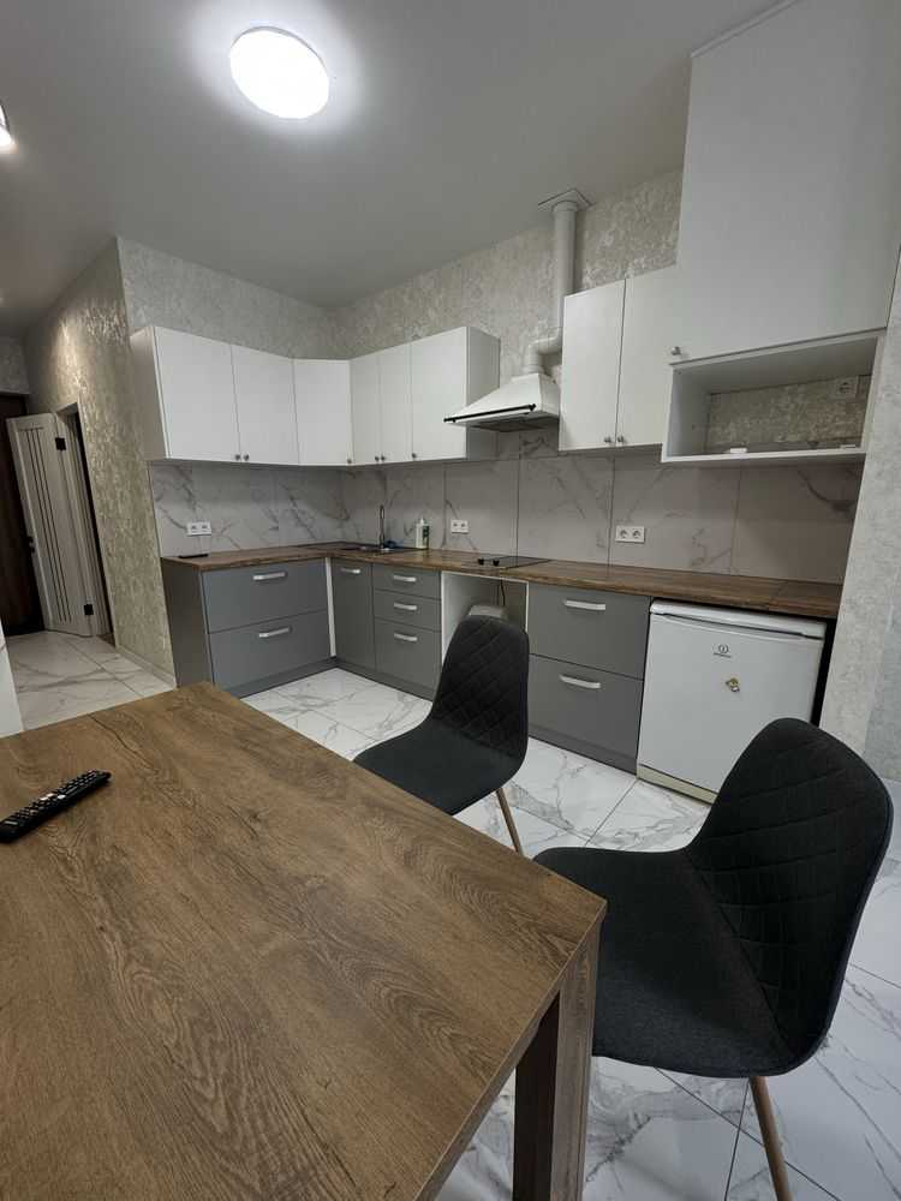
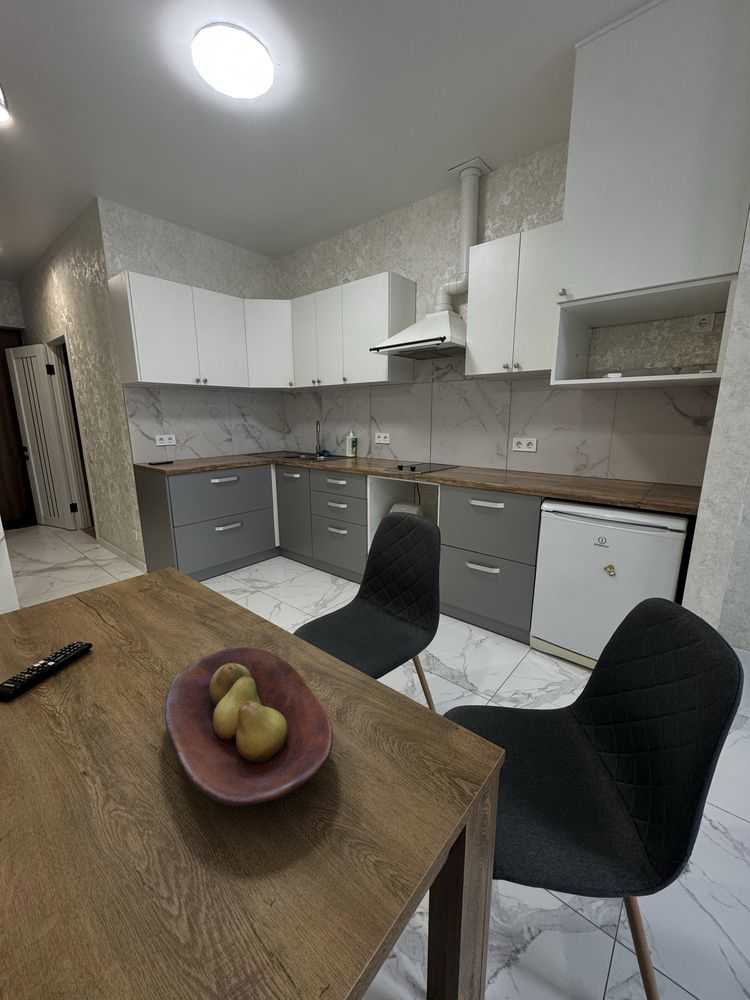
+ fruit bowl [164,645,334,807]
